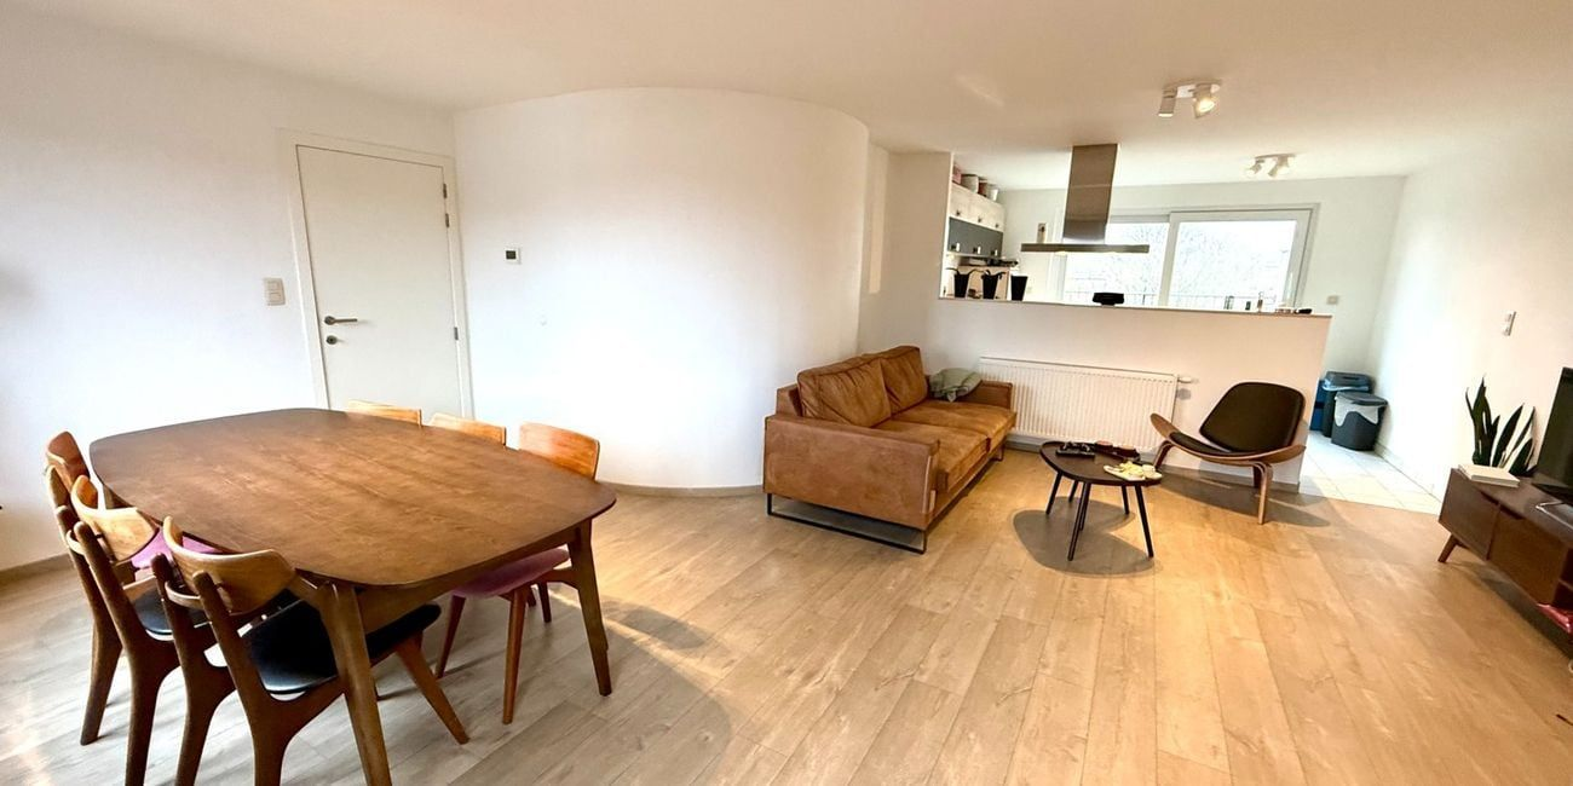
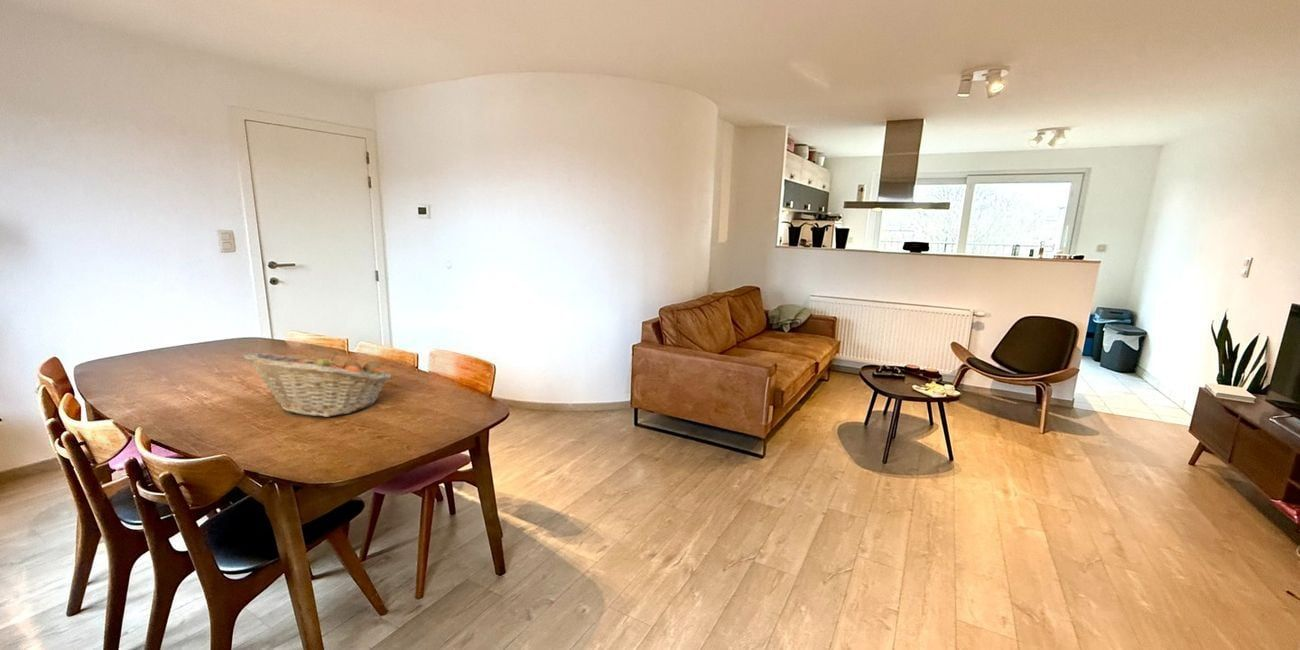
+ fruit basket [243,351,392,418]
